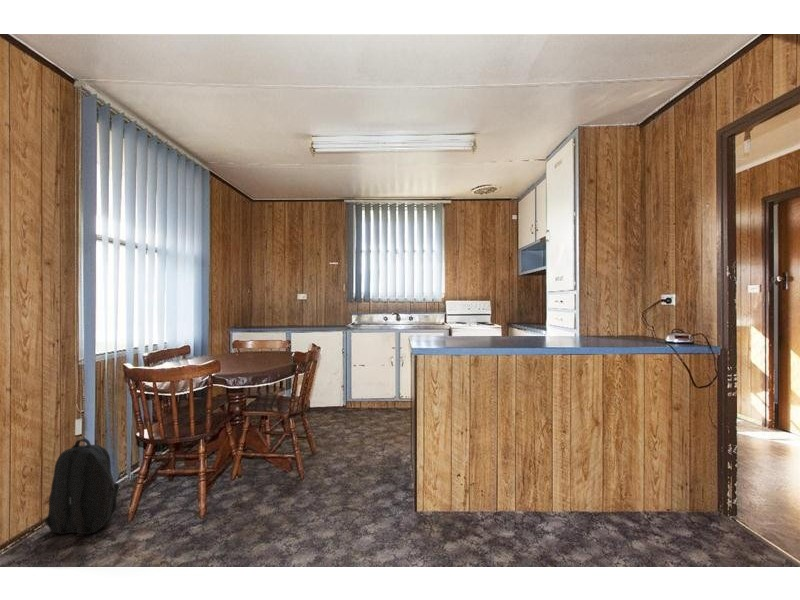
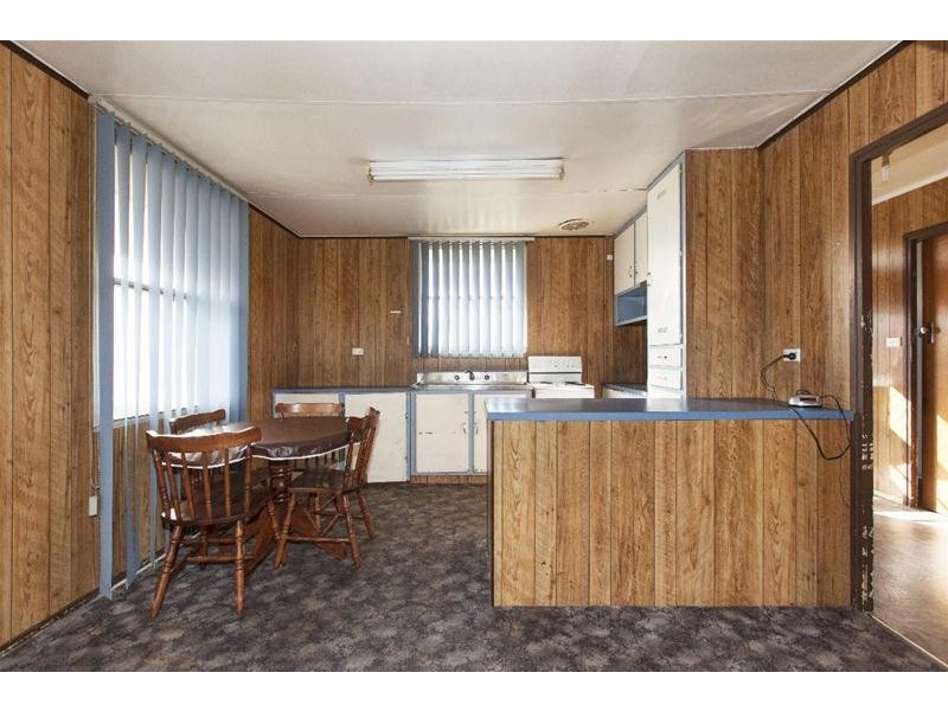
- backpack [44,437,120,535]
